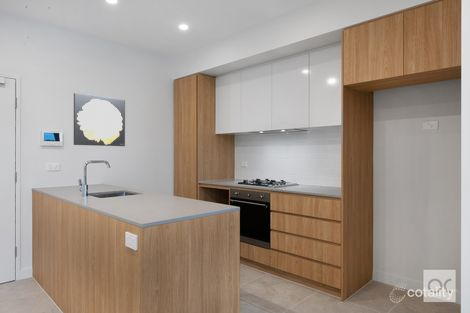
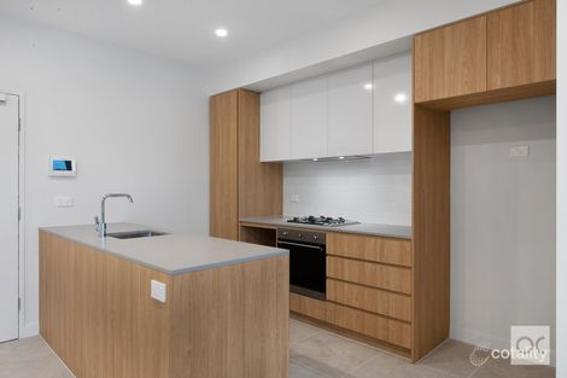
- wall art [73,92,126,147]
